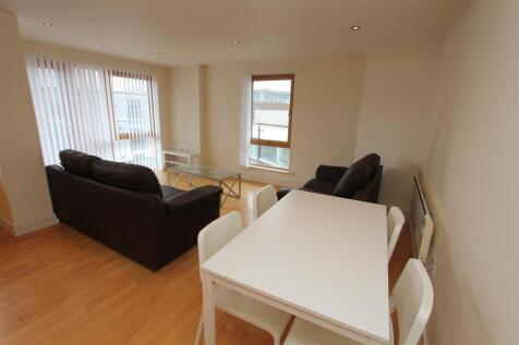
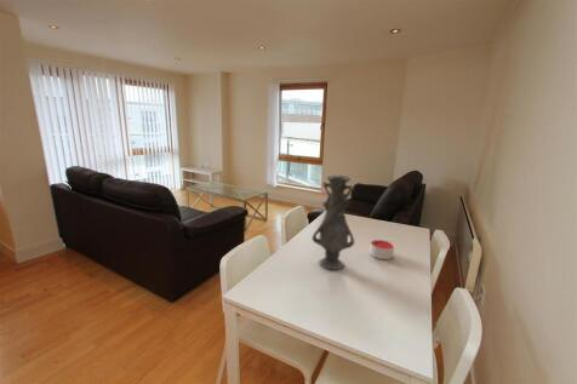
+ vase [312,174,355,270]
+ candle [369,239,395,260]
